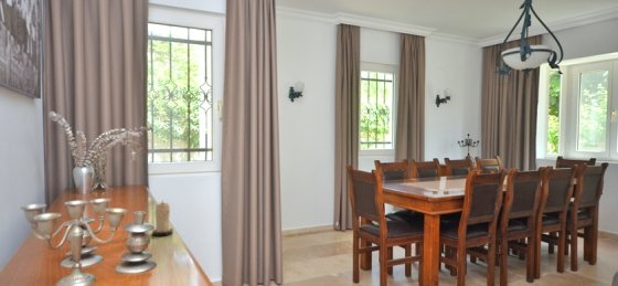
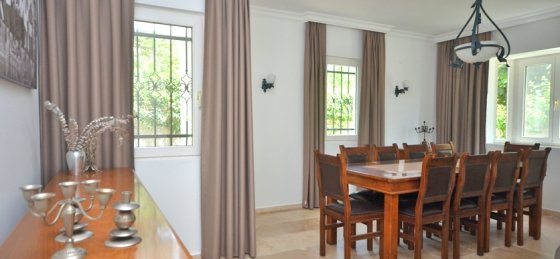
- candle [151,200,174,237]
